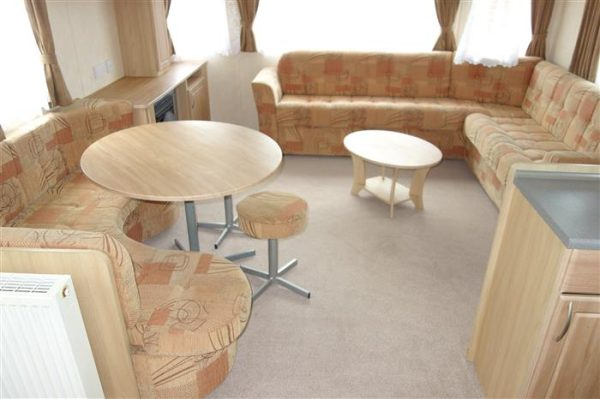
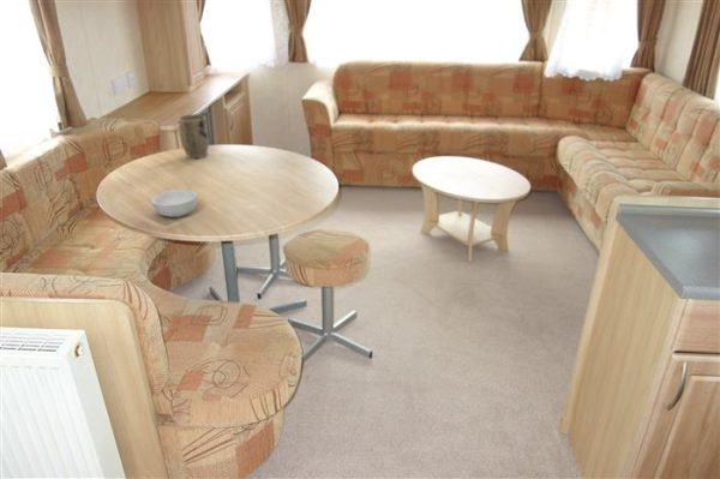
+ plant pot [178,113,210,160]
+ cereal bowl [150,188,198,218]
